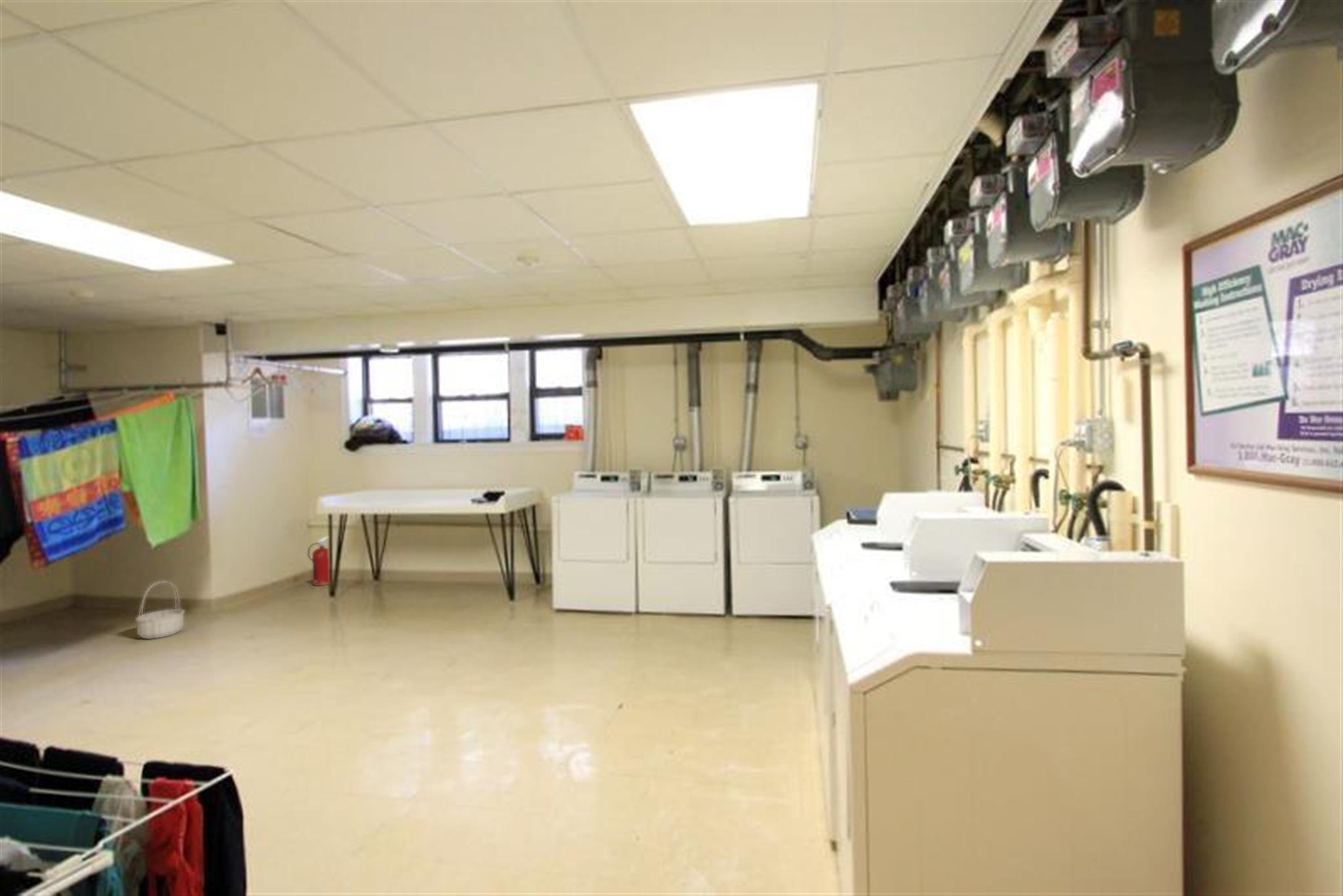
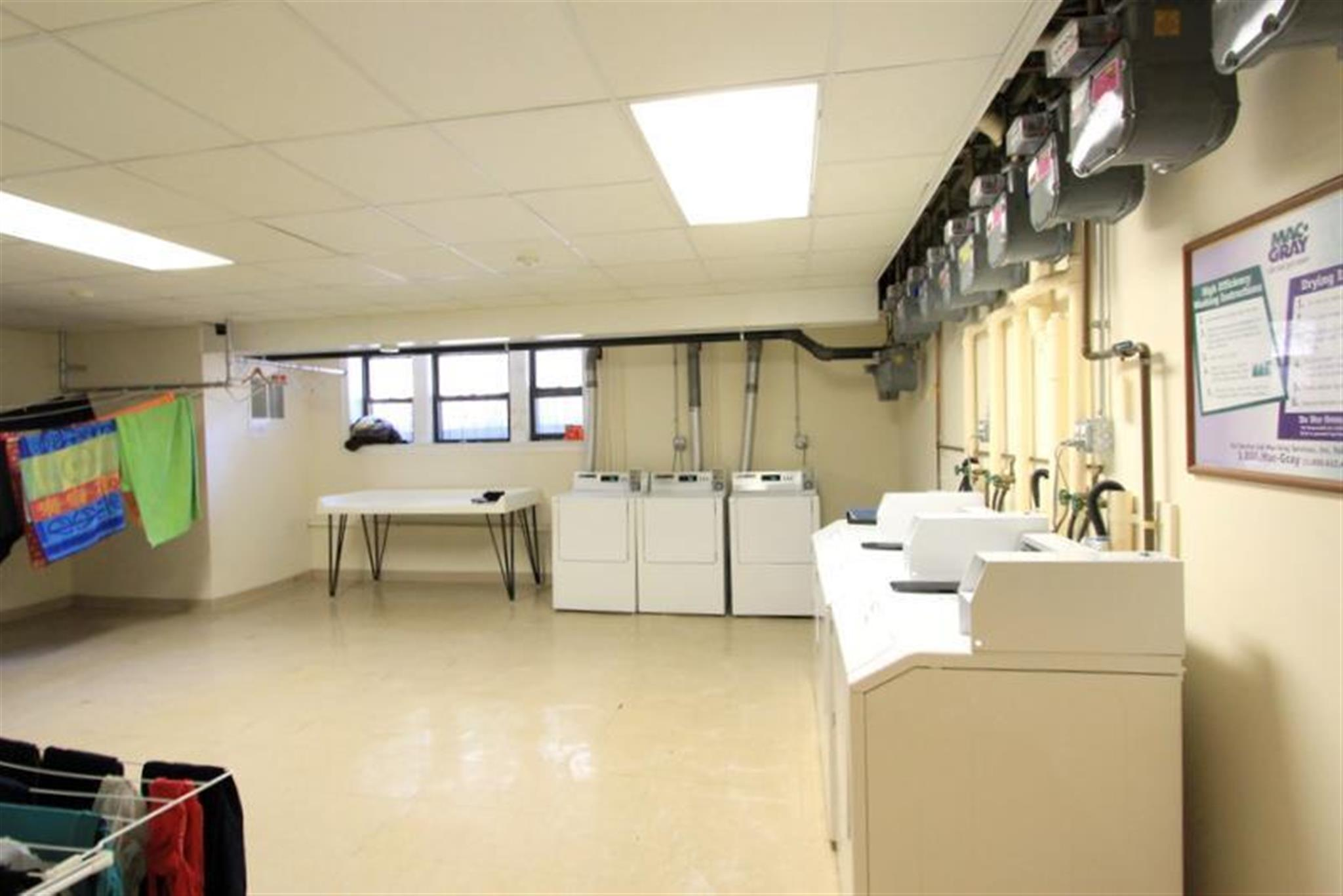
- fire extinguisher [307,536,331,587]
- basket [134,580,186,640]
